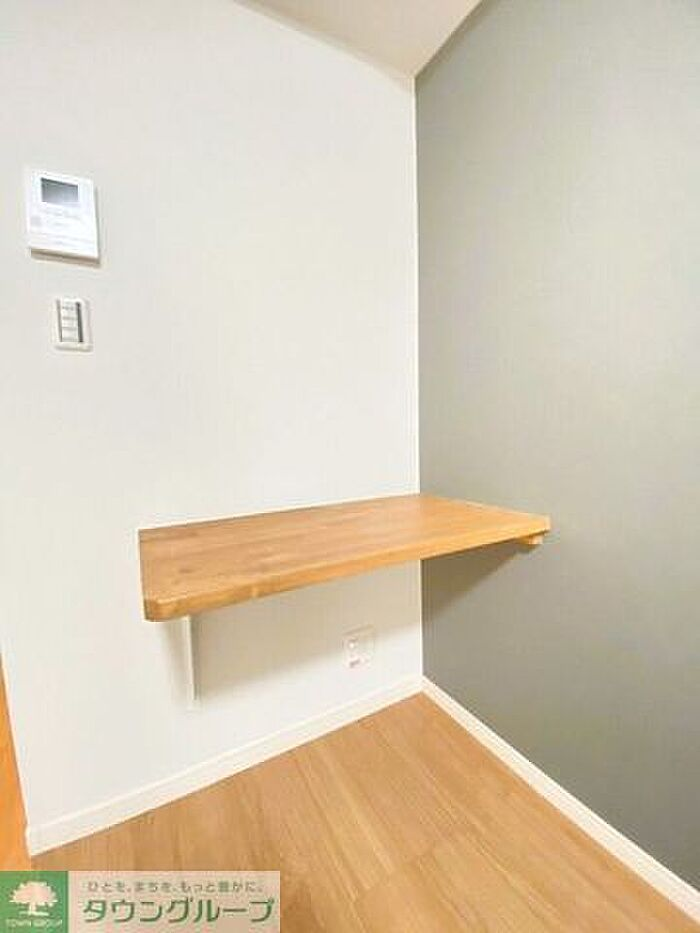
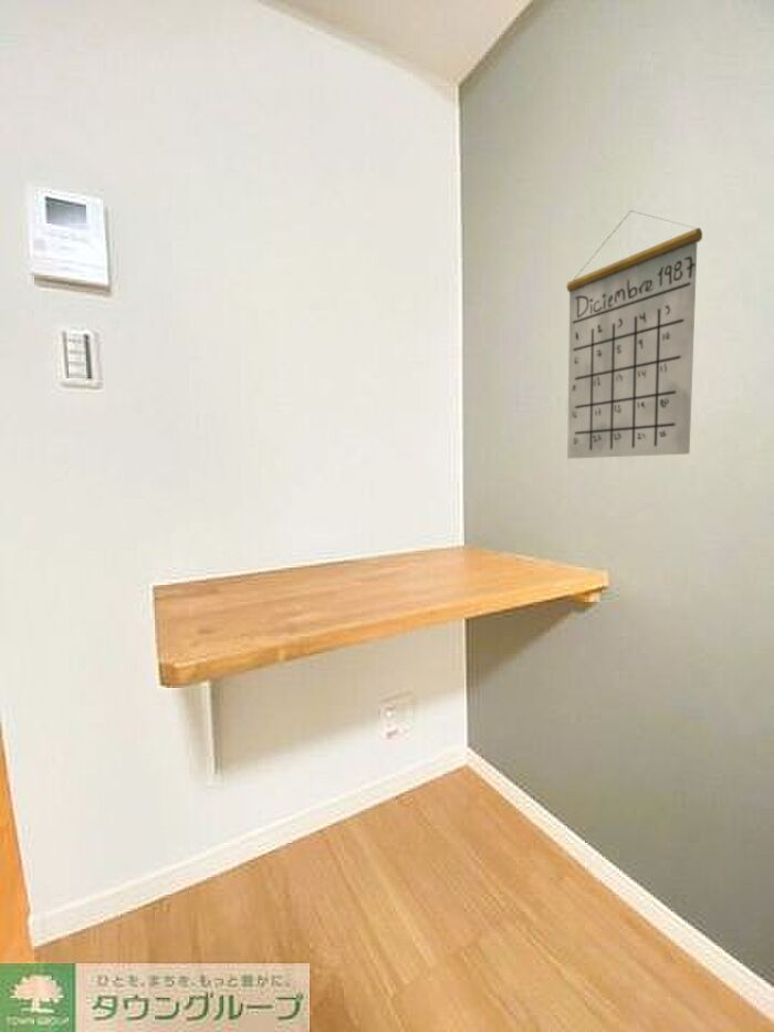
+ calendar [566,209,703,460]
